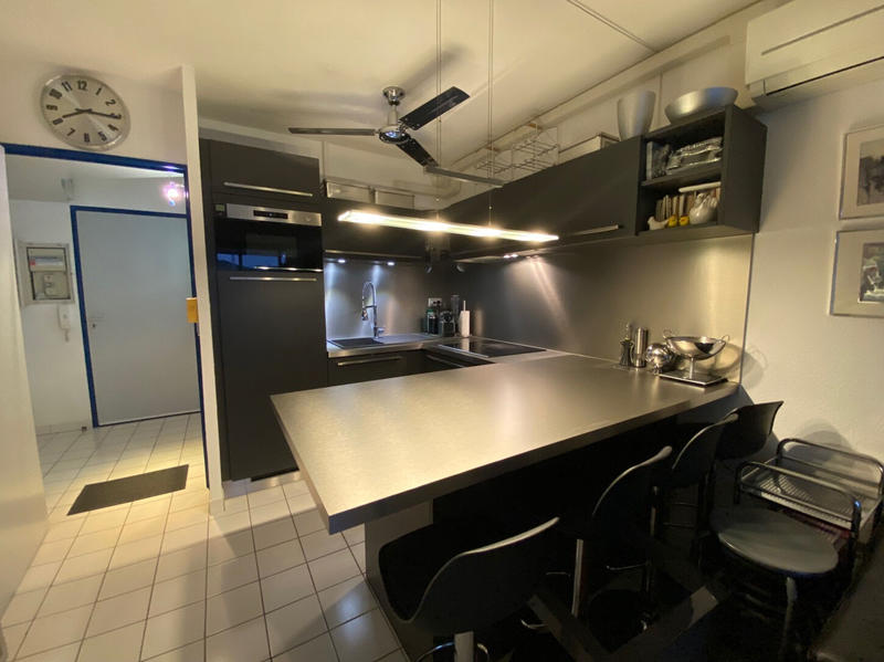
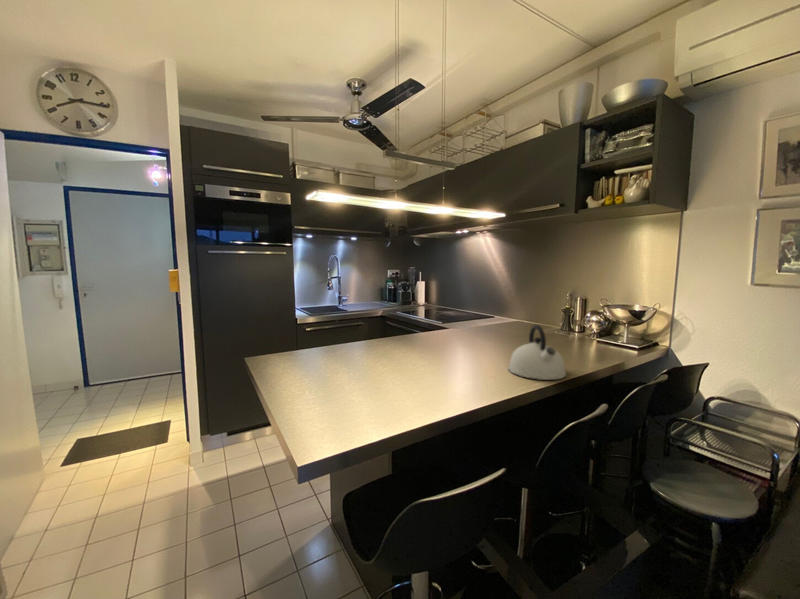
+ kettle [507,324,567,381]
